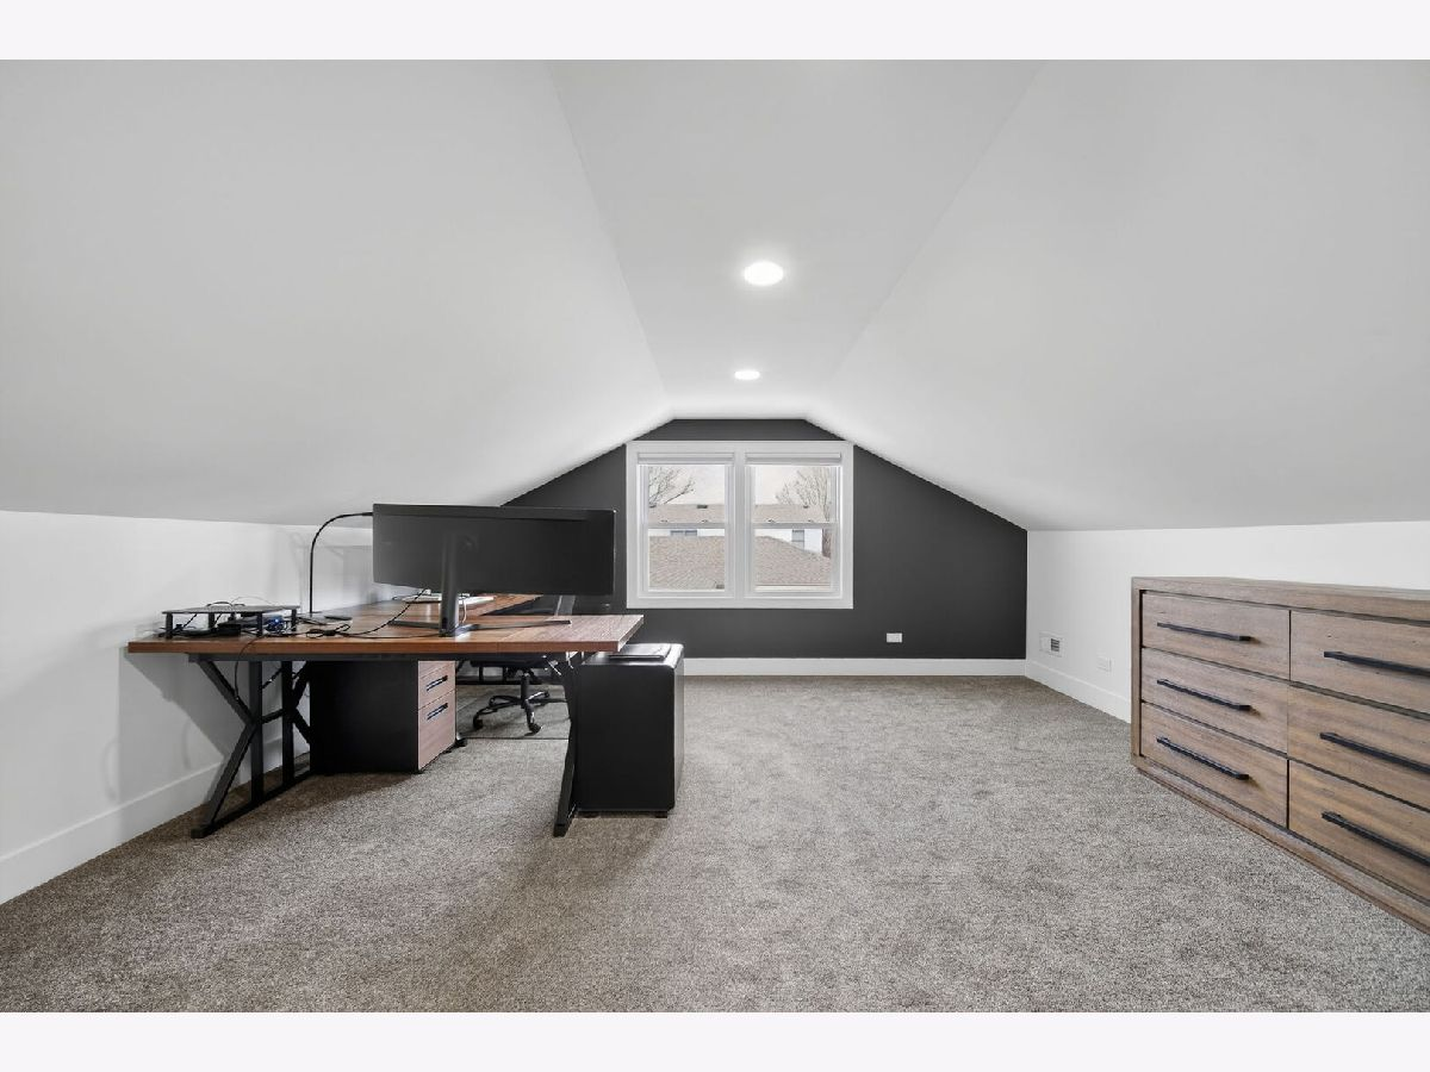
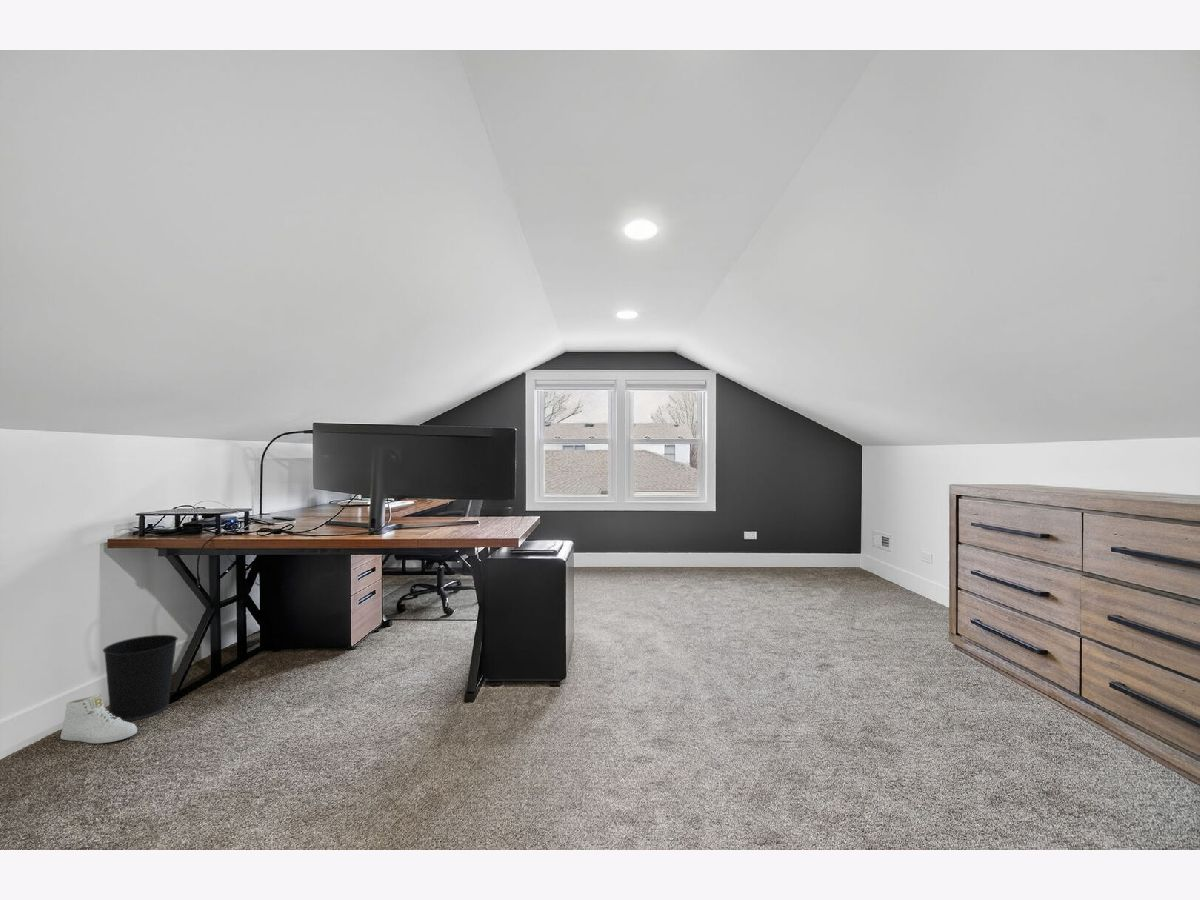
+ wastebasket [102,634,179,722]
+ sneaker [60,693,138,744]
